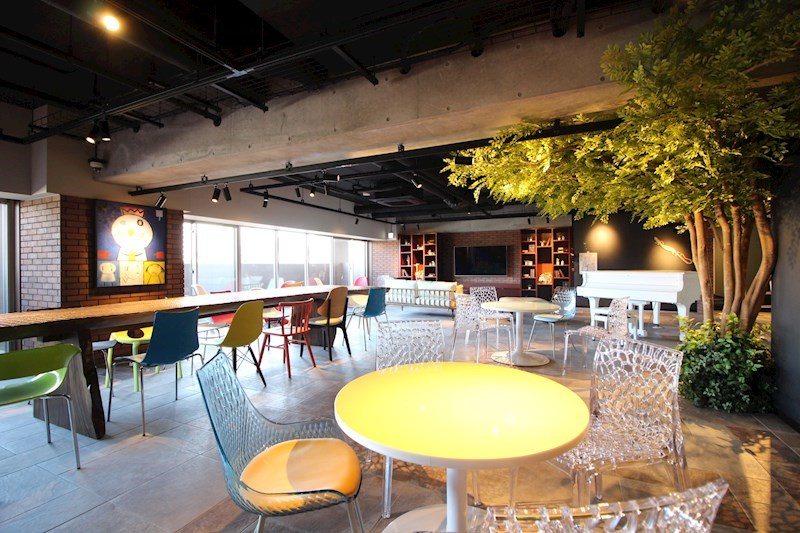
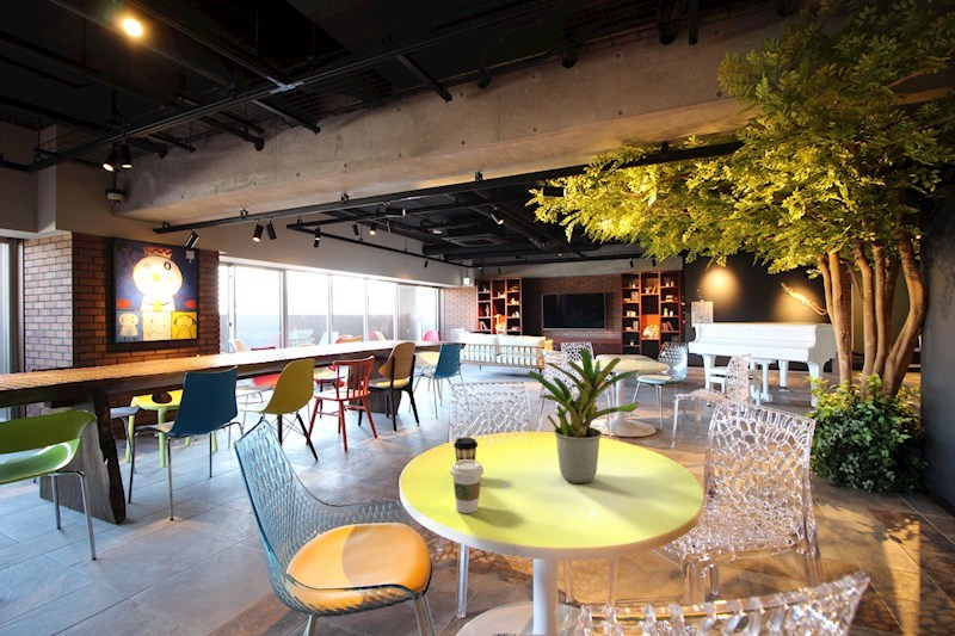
+ potted plant [526,347,640,484]
+ coffee cup [452,437,479,462]
+ coffee cup [449,459,485,514]
